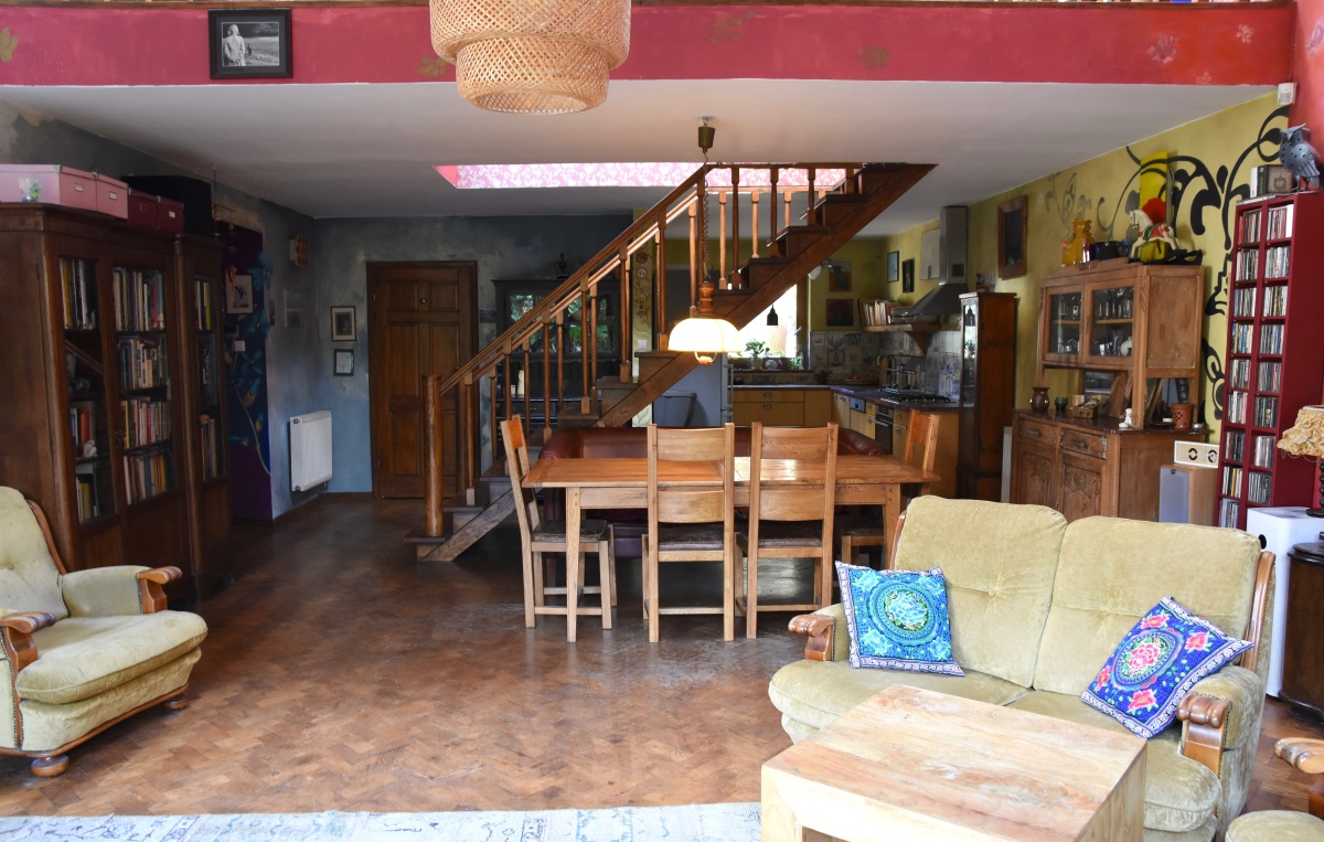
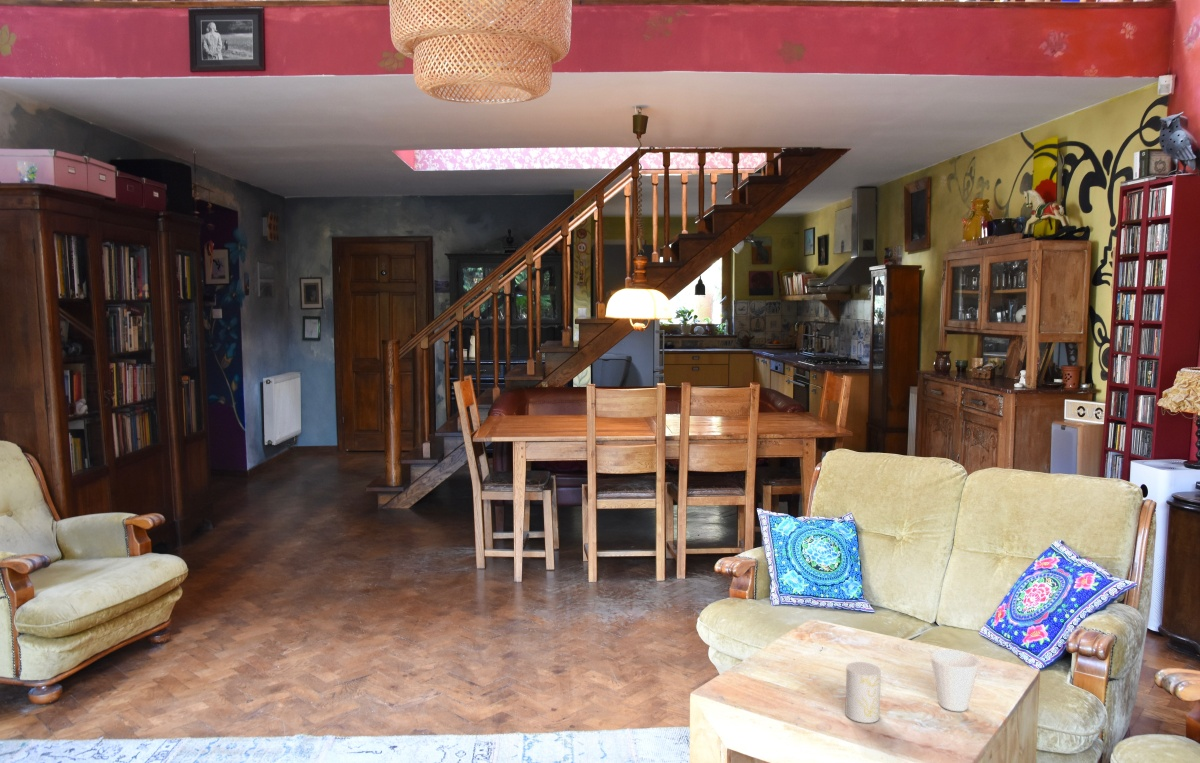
+ cup [929,648,981,712]
+ cup [845,661,882,724]
